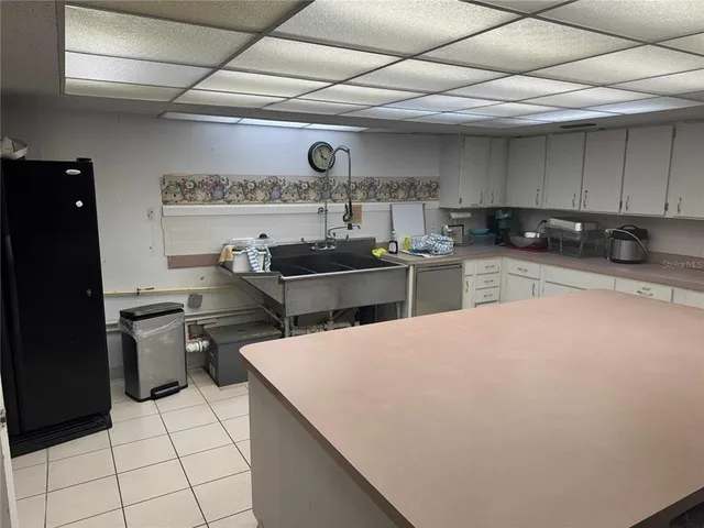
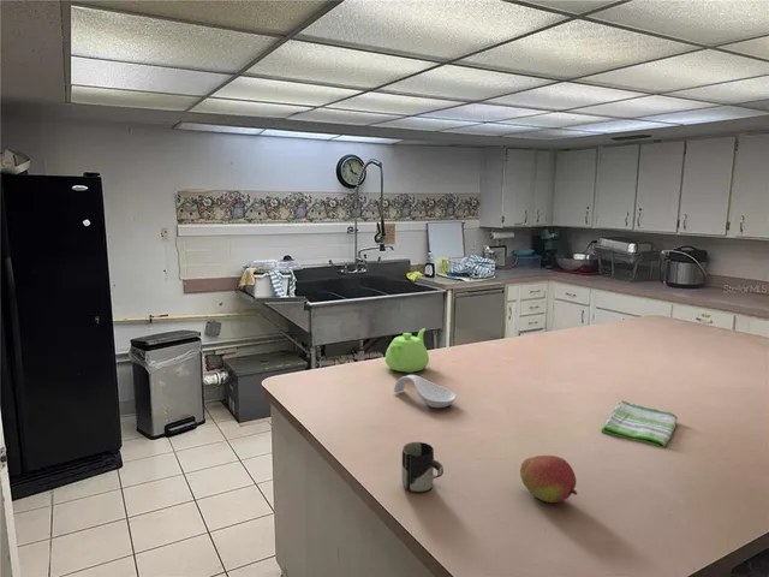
+ dish towel [600,399,679,448]
+ spoon rest [393,374,458,409]
+ fruit [519,454,578,504]
+ teapot [384,327,430,374]
+ cup [400,441,445,494]
